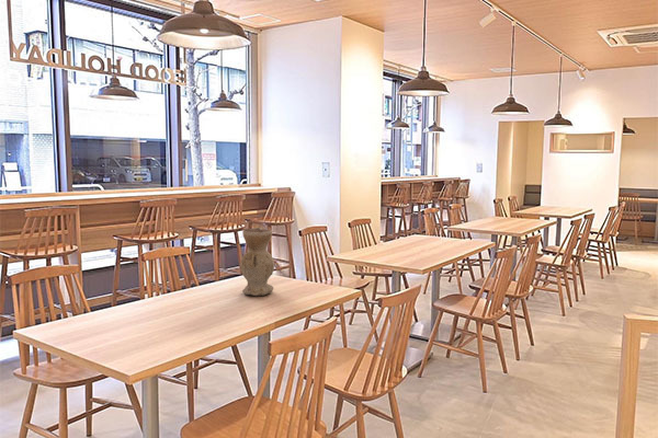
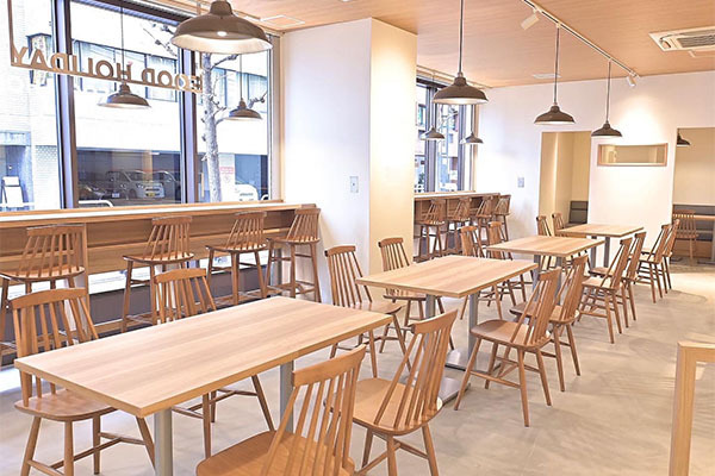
- vase [239,228,275,297]
